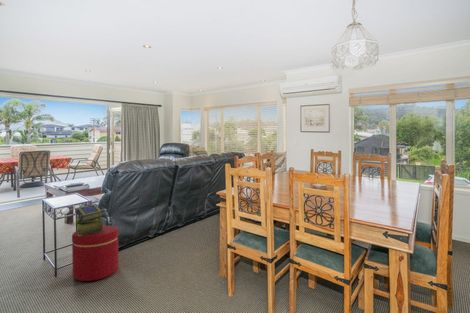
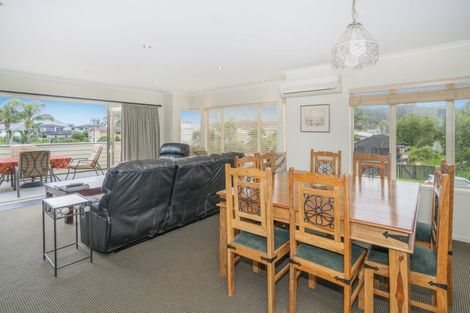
- stack of books [74,203,104,236]
- ottoman [71,225,120,282]
